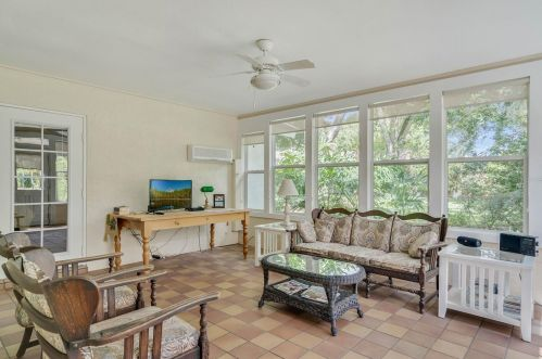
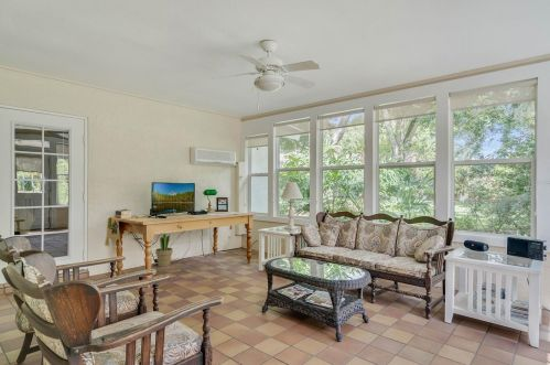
+ potted plant [154,233,174,268]
